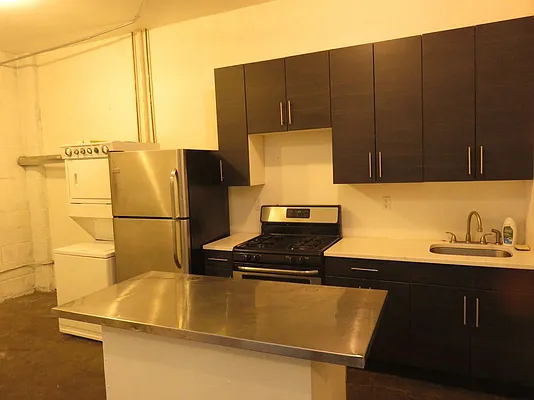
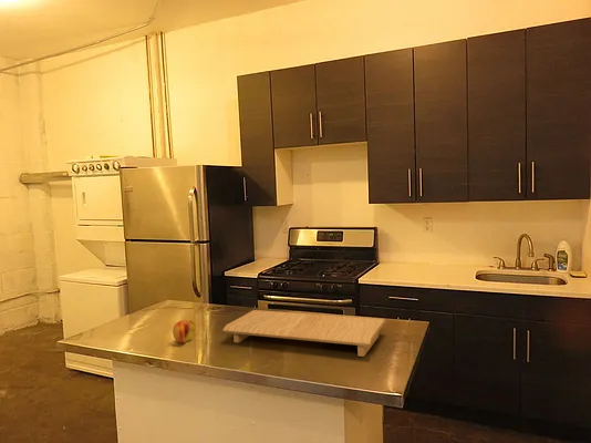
+ fruit [172,319,197,344]
+ cutting board [222,309,387,358]
